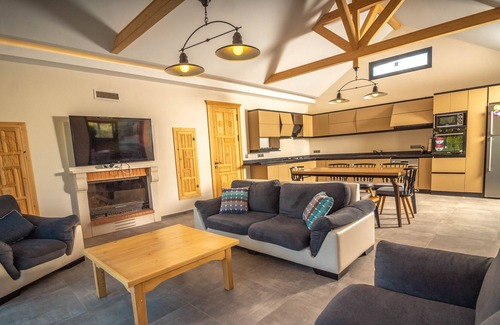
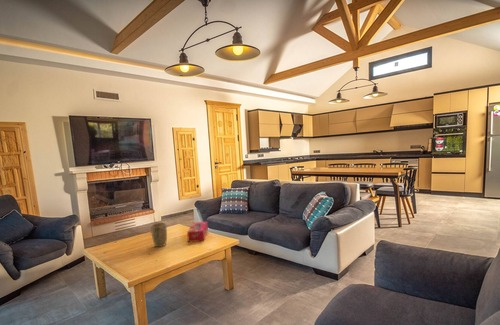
+ plant pot [150,222,168,248]
+ tissue box [186,221,209,243]
